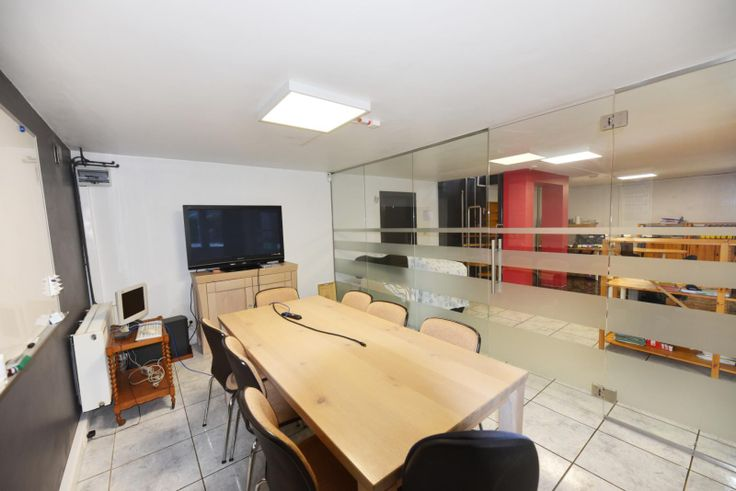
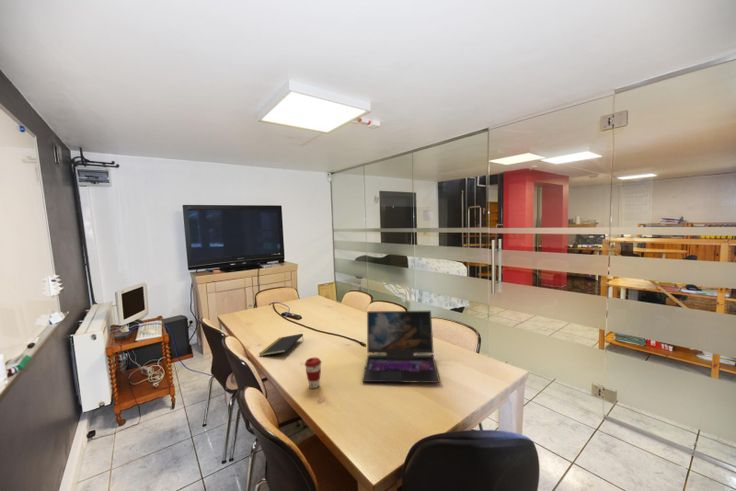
+ laptop [361,310,441,384]
+ notepad [258,333,304,357]
+ coffee cup [304,357,322,389]
